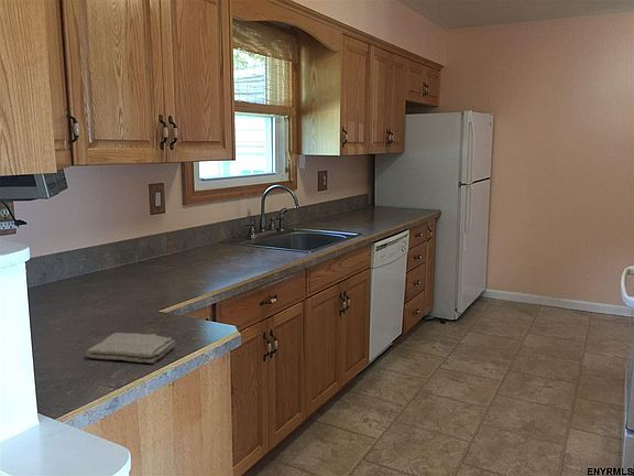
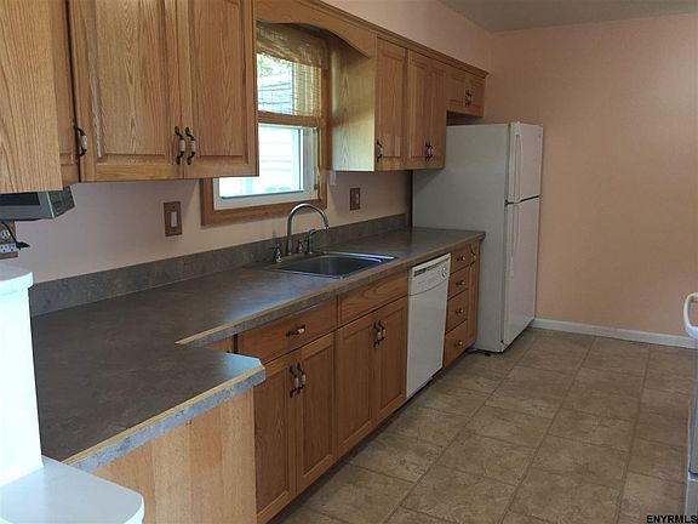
- washcloth [85,332,176,365]
